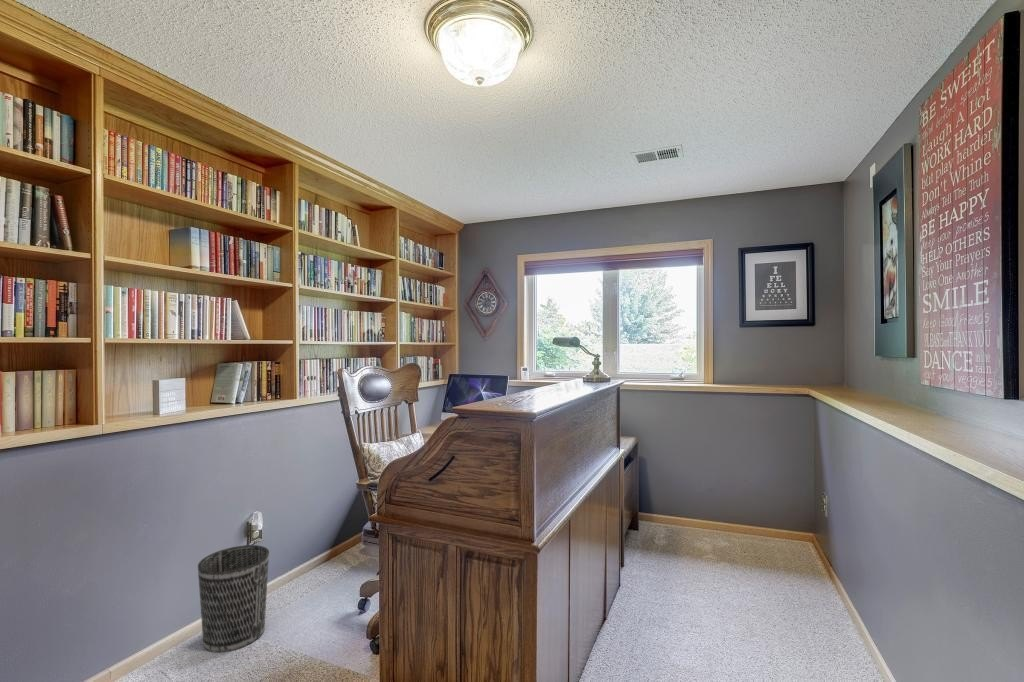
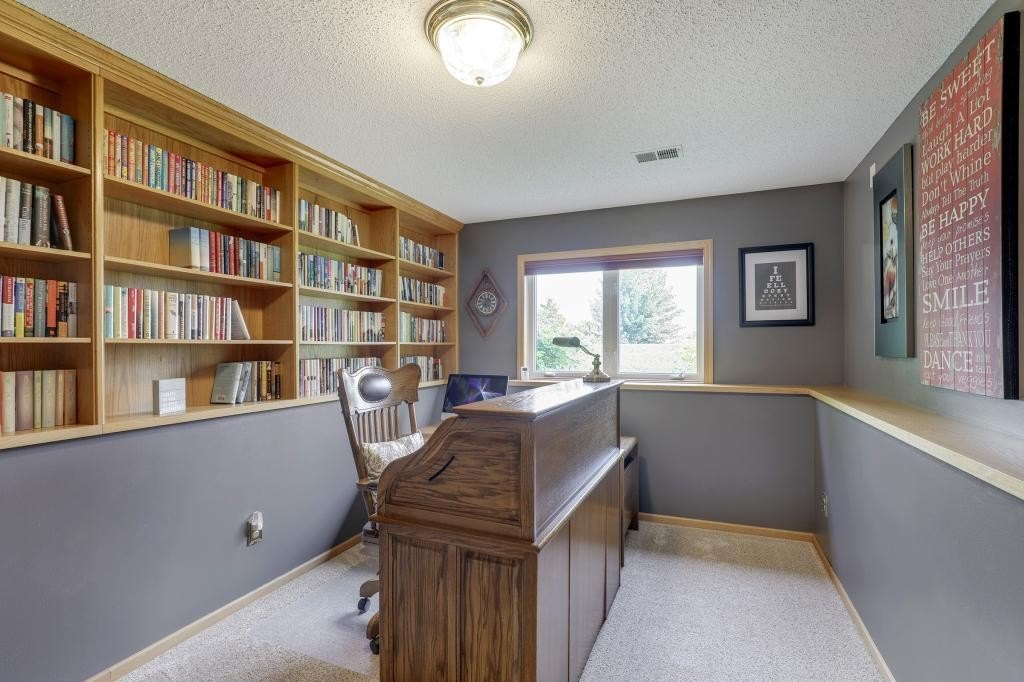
- wastebasket [197,544,270,654]
